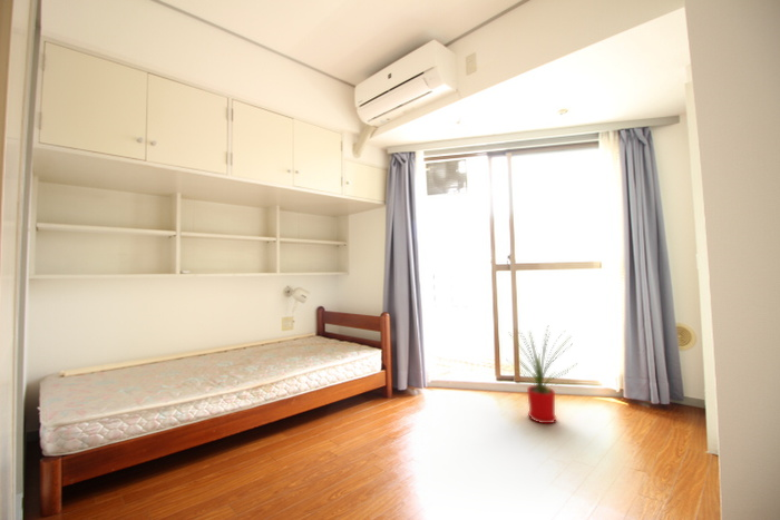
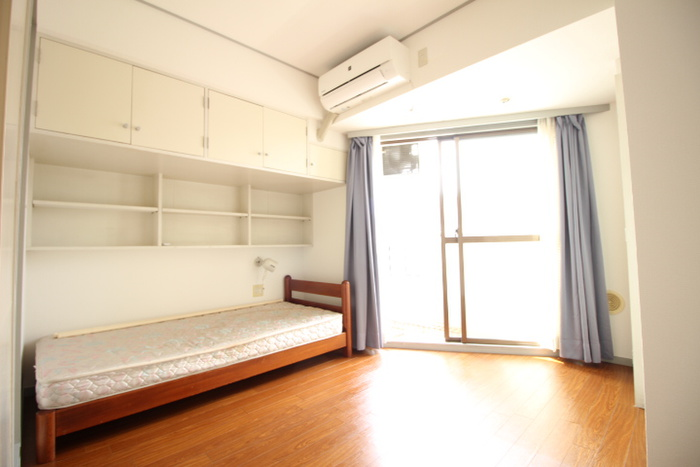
- house plant [507,326,577,424]
